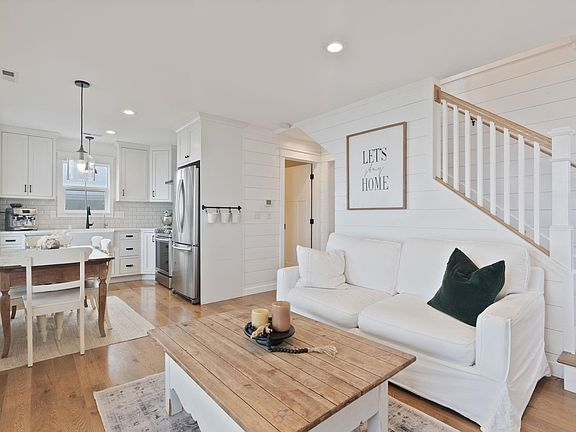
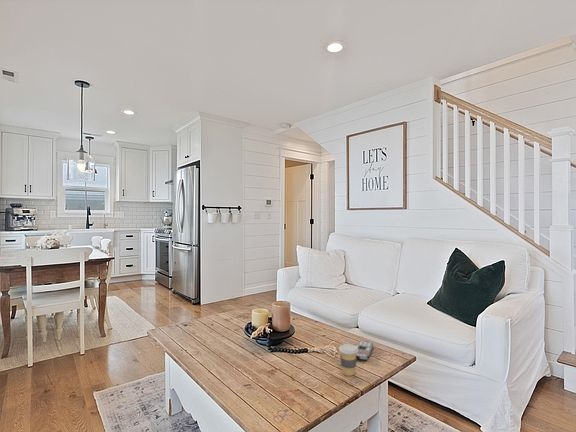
+ coffee cup [338,343,358,377]
+ remote control [355,339,374,361]
